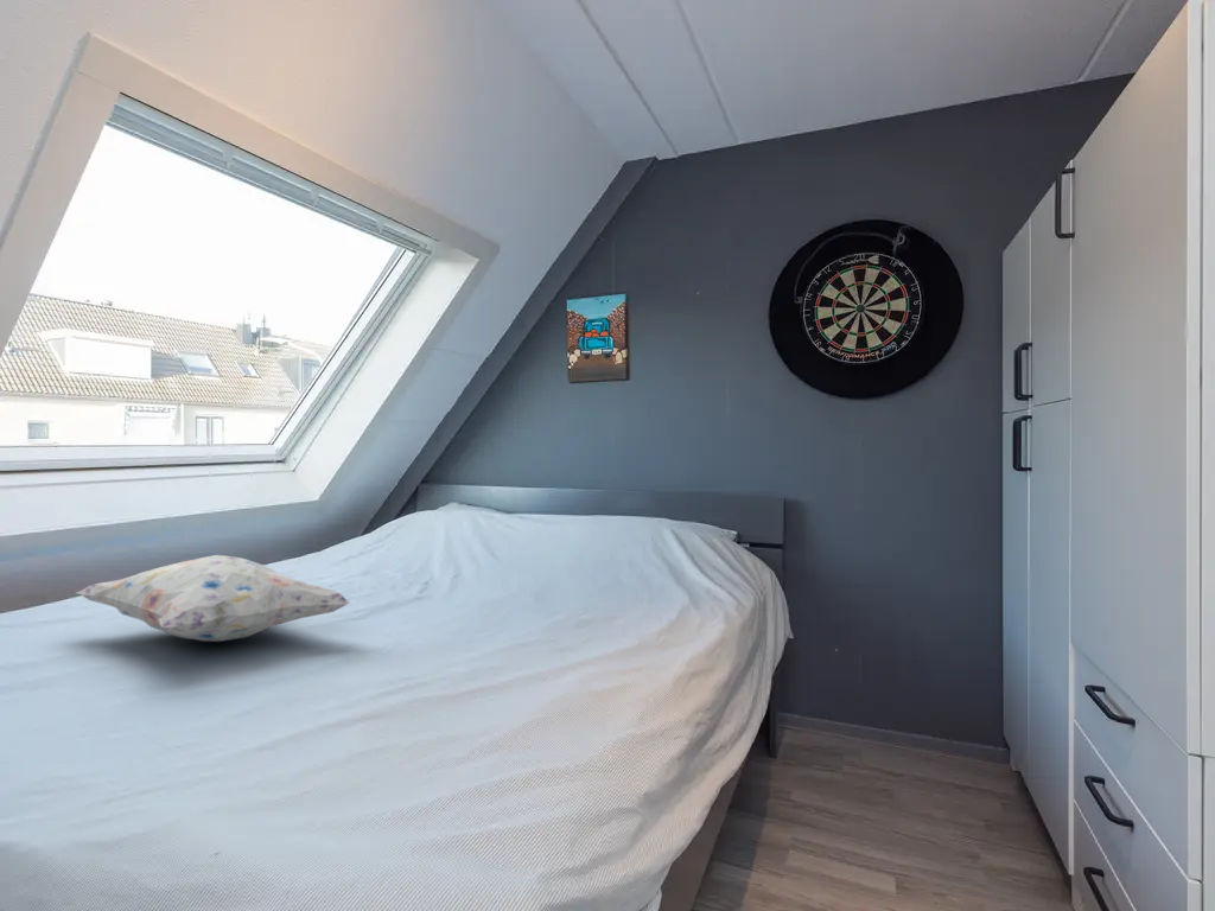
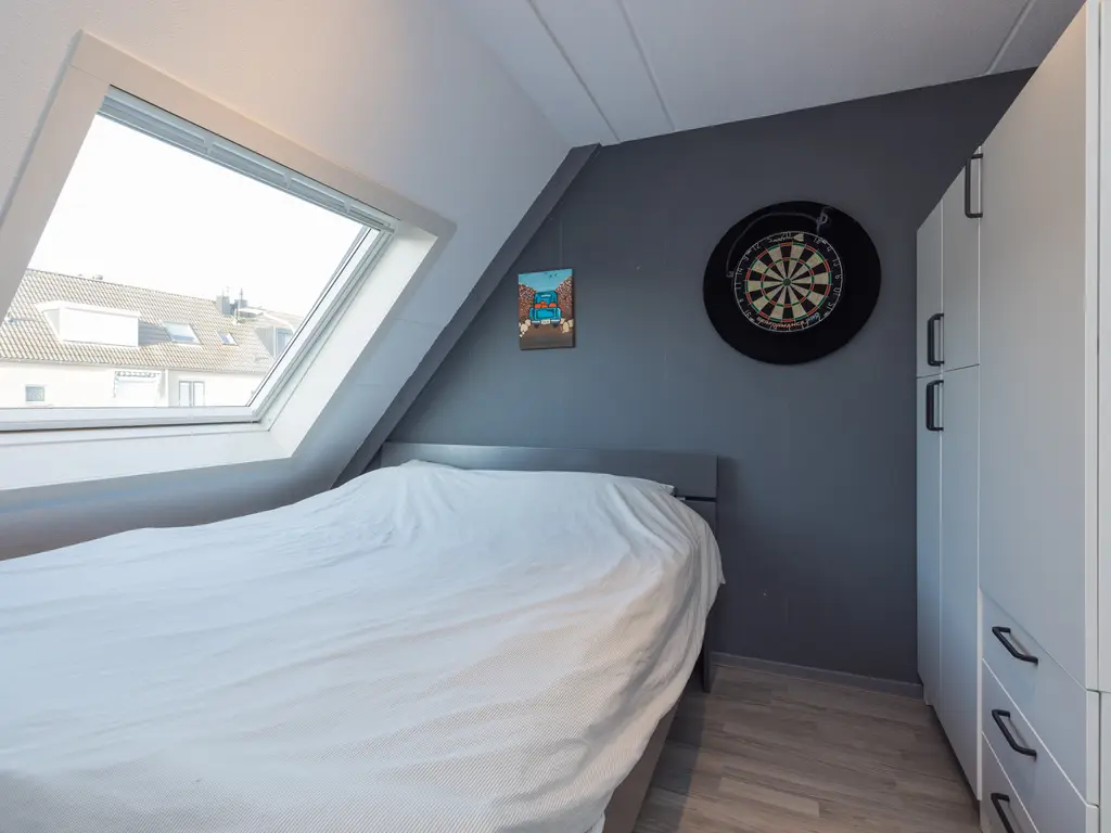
- decorative pillow [75,554,350,643]
